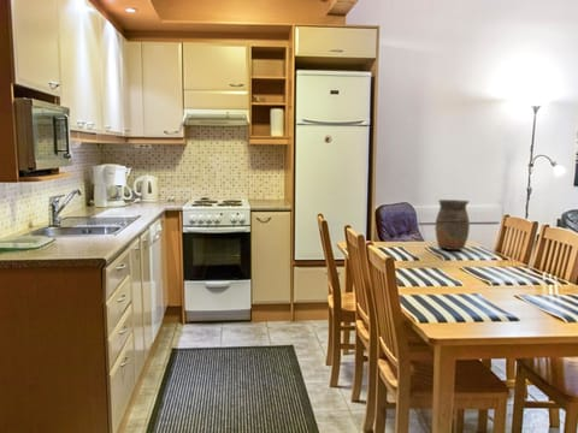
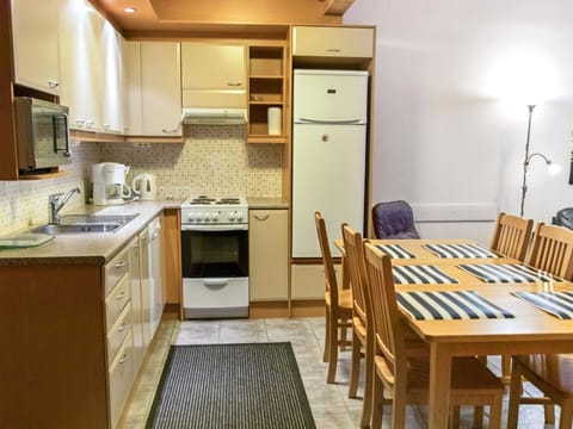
- vase [434,198,471,251]
